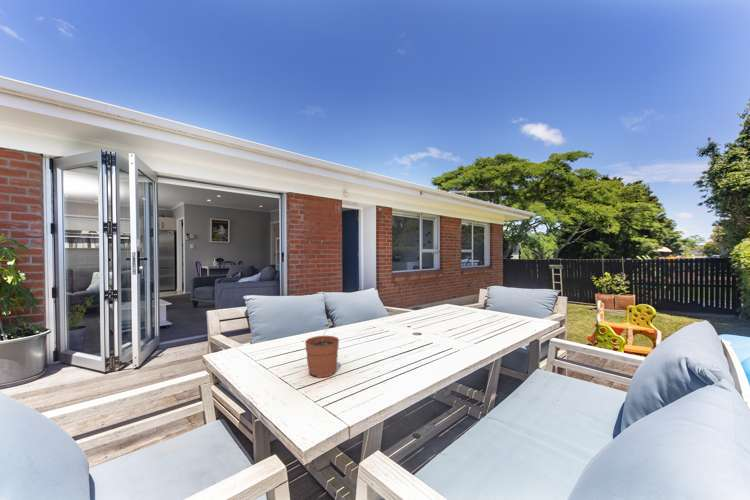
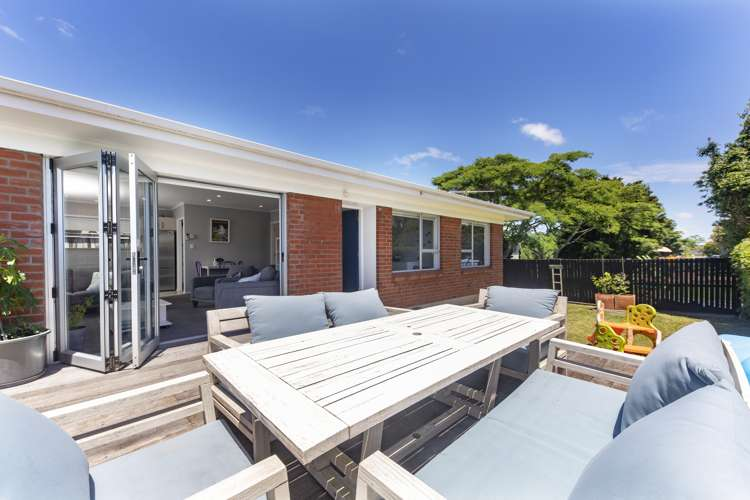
- plant pot [304,324,340,379]
